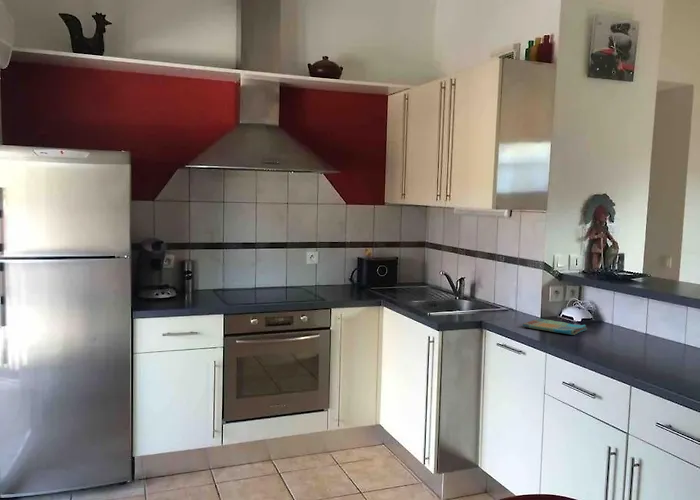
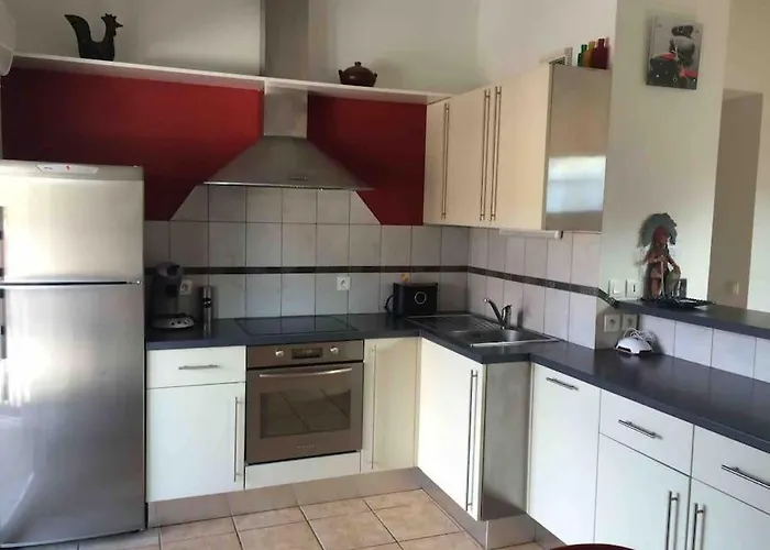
- dish towel [522,317,588,336]
